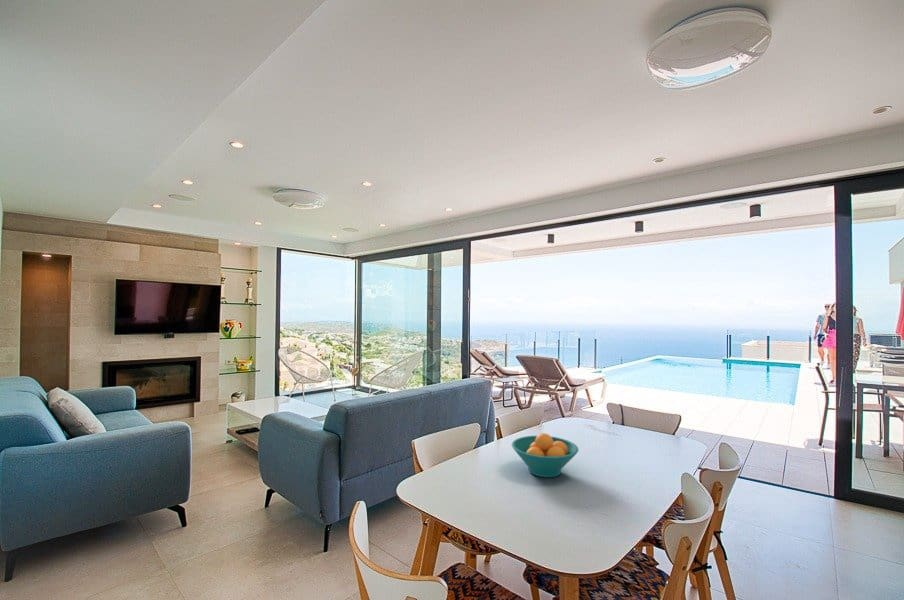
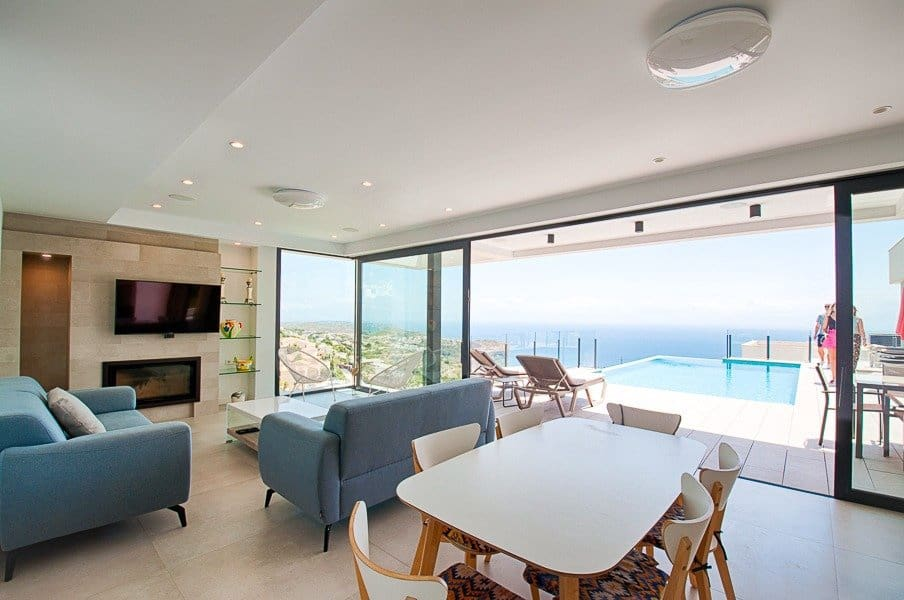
- fruit bowl [511,432,579,478]
